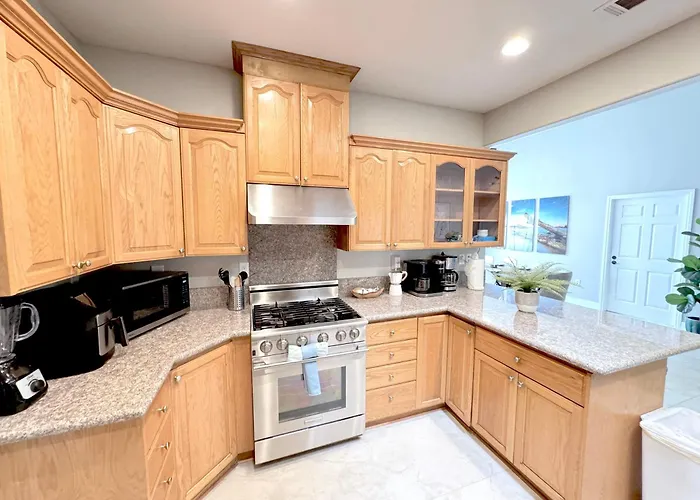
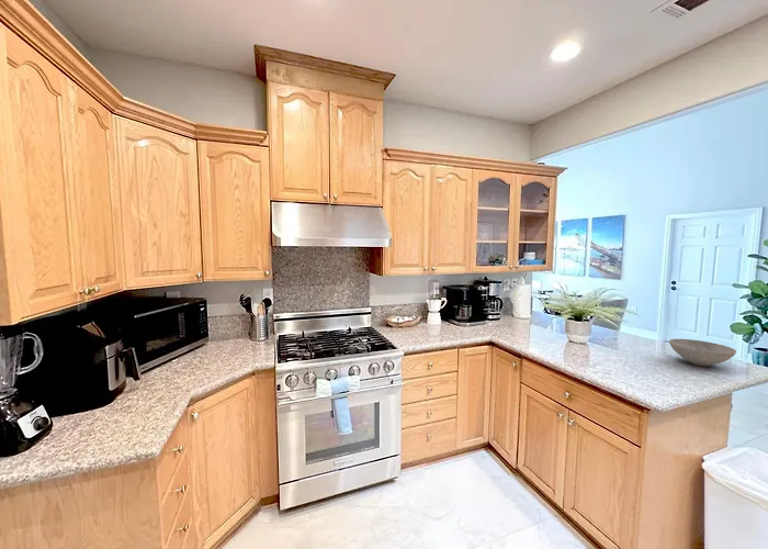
+ bowl [668,338,737,367]
